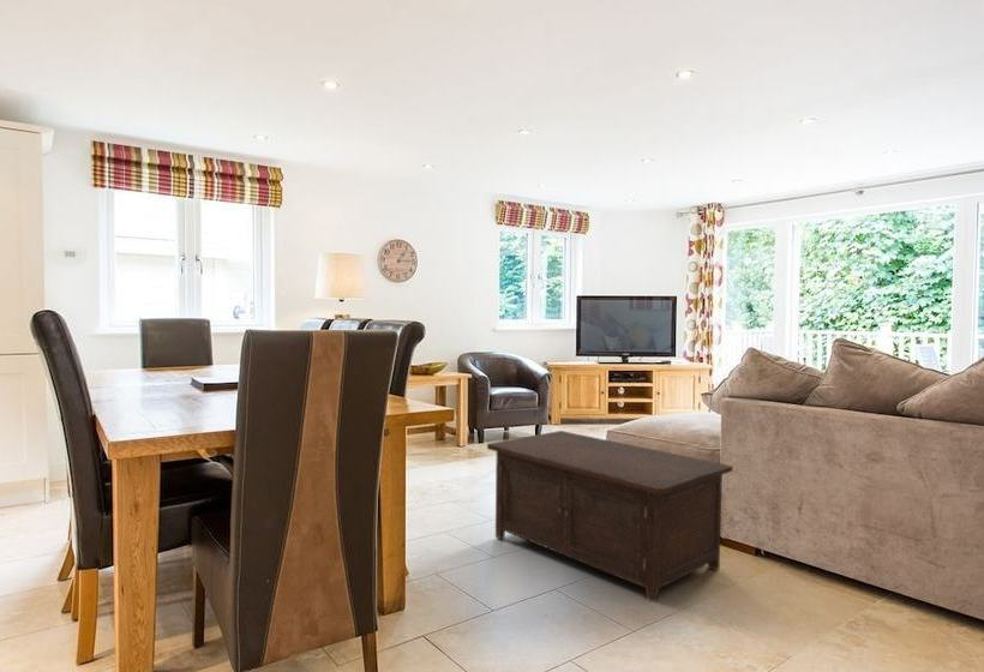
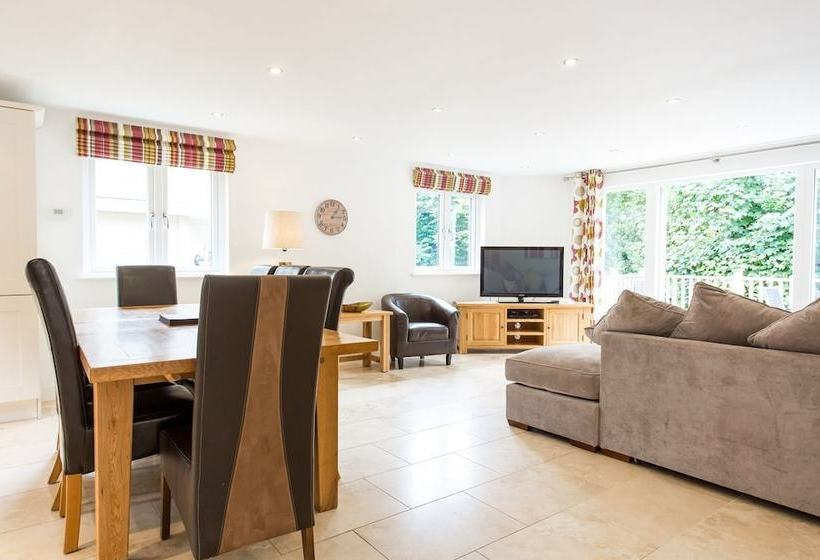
- cabinet [486,430,734,604]
